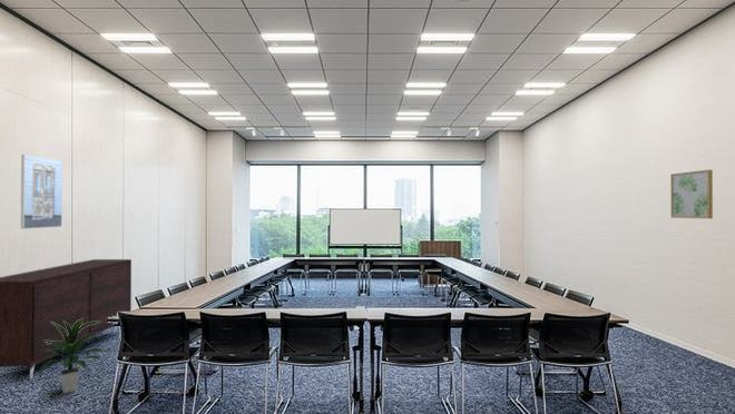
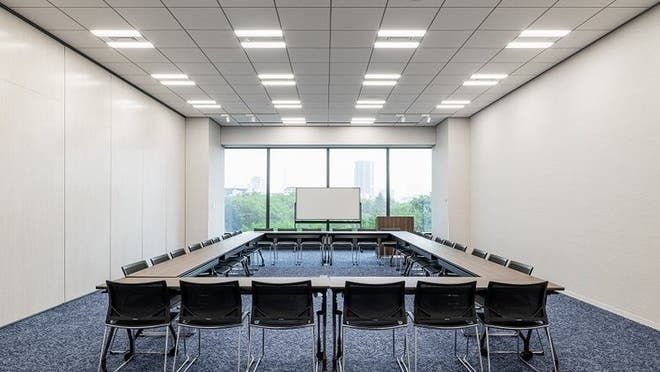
- sideboard [0,258,133,381]
- wall art [669,169,714,219]
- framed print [20,154,63,230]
- indoor plant [36,318,105,394]
